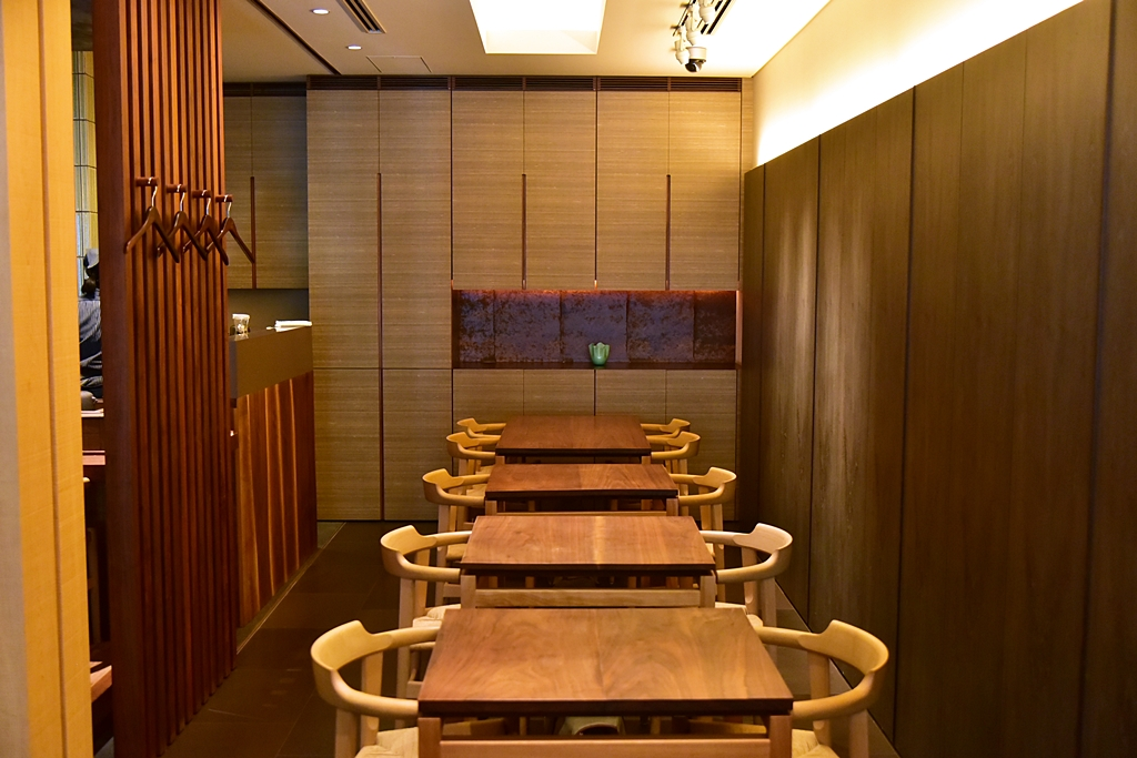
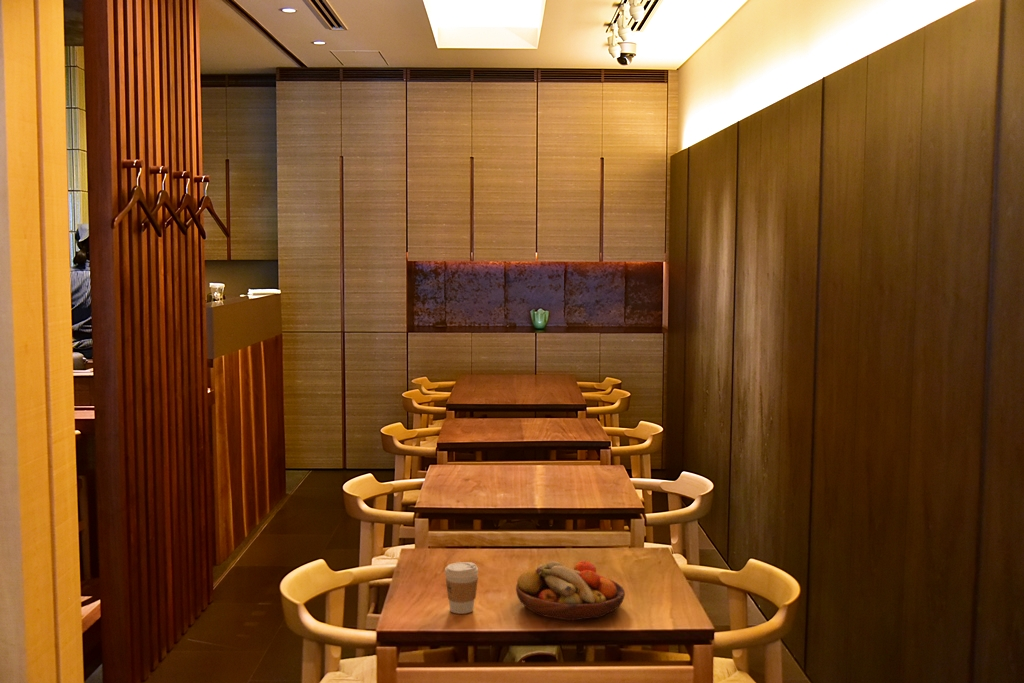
+ coffee cup [444,561,479,615]
+ fruit bowl [515,560,626,621]
